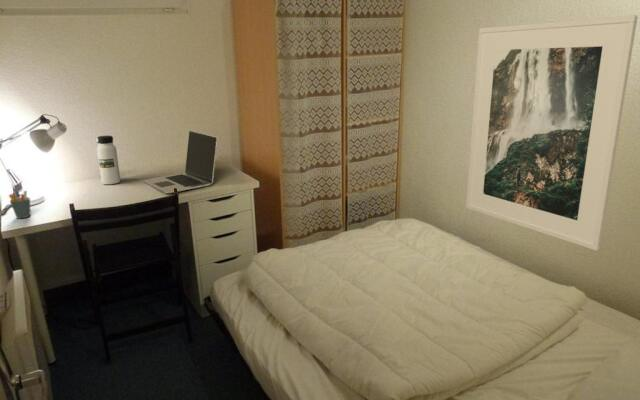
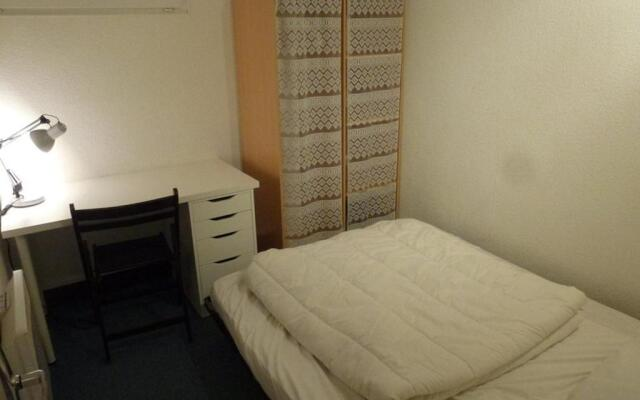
- pen holder [8,189,32,219]
- water bottle [96,135,122,185]
- laptop [142,130,219,194]
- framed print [465,14,639,252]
